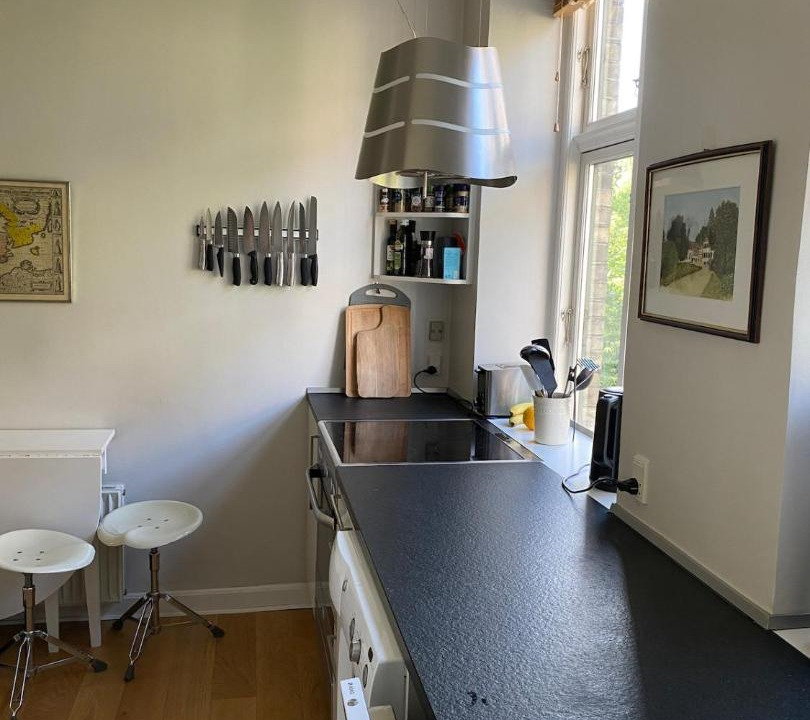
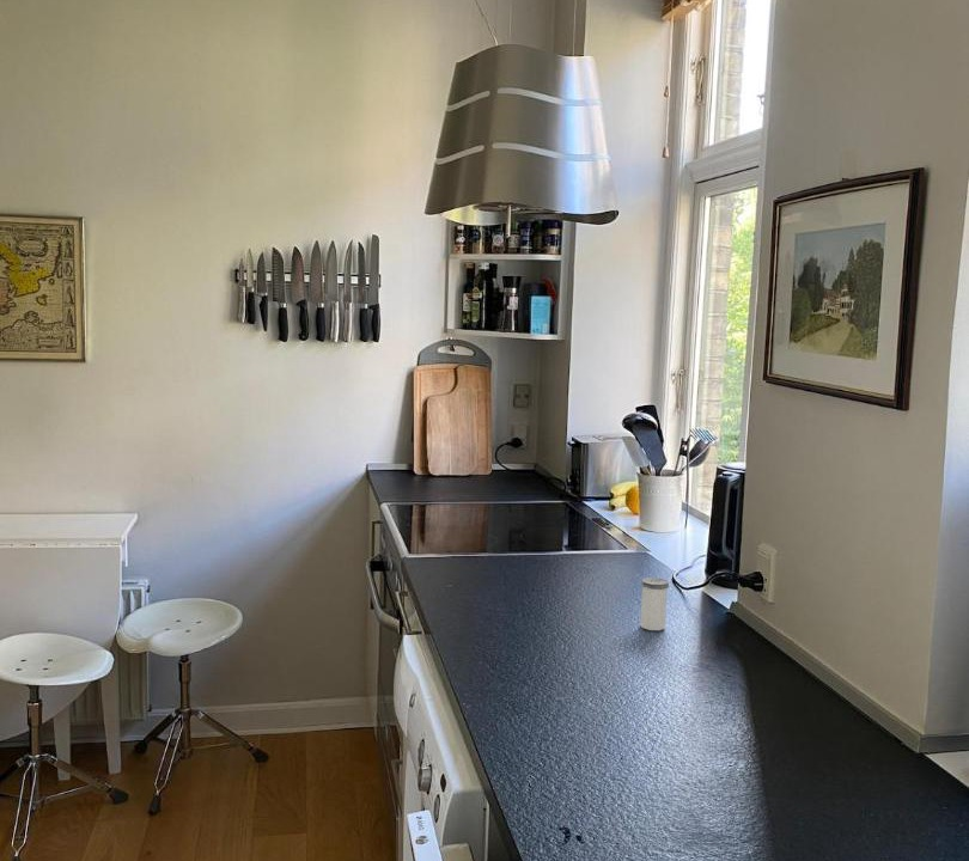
+ salt shaker [639,576,670,631]
